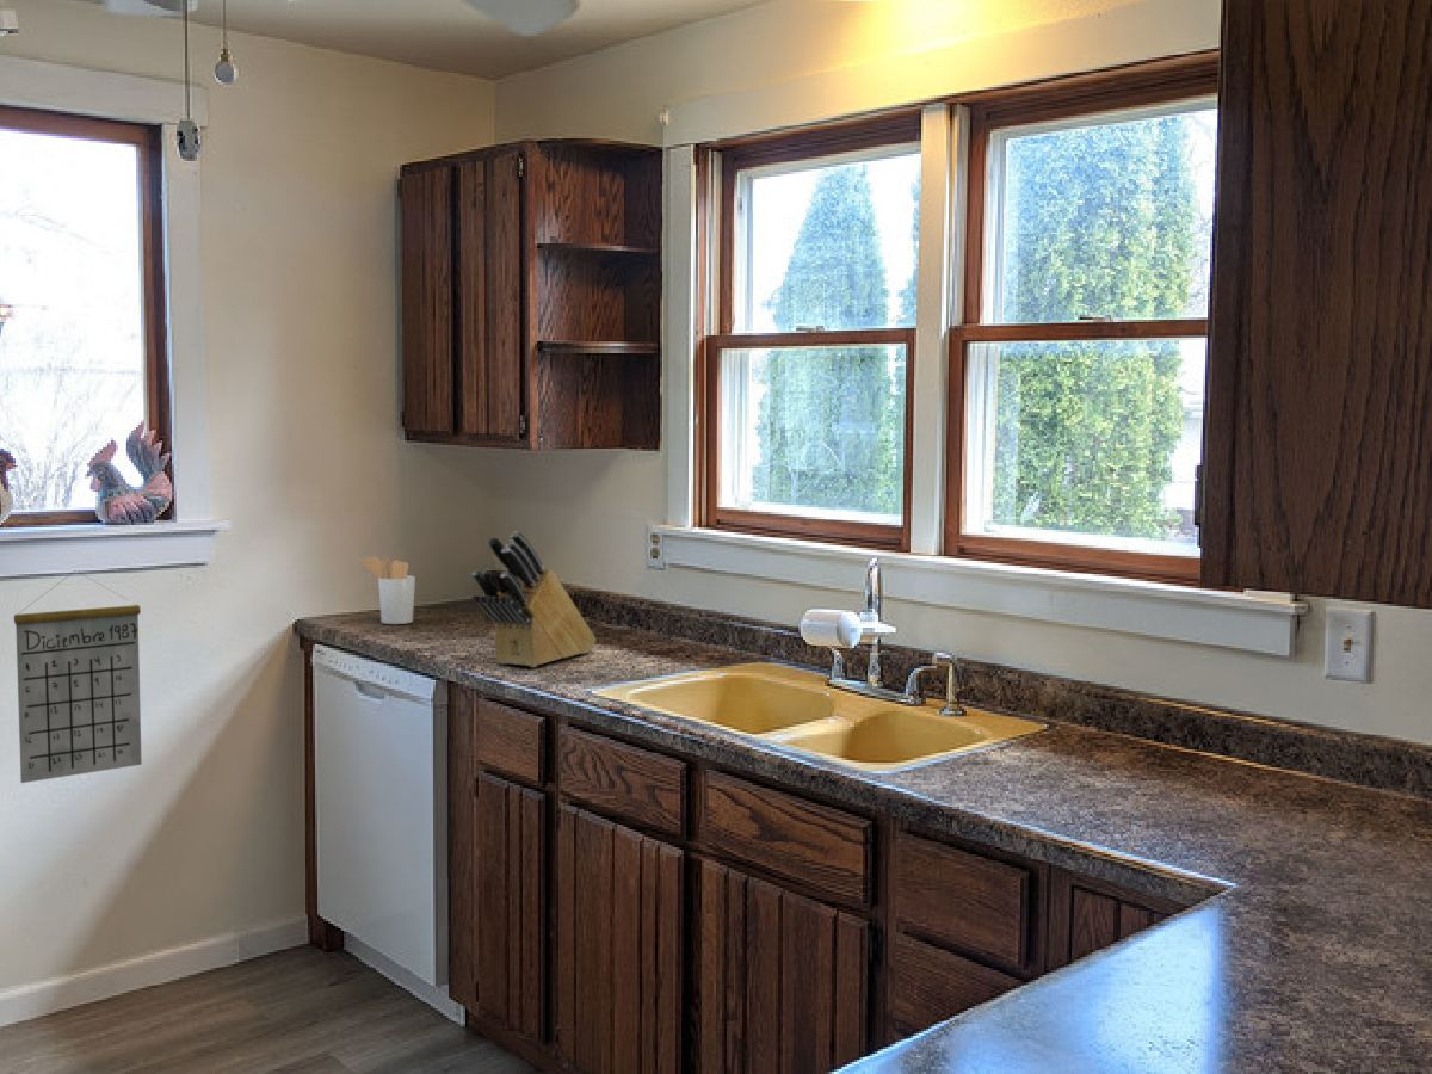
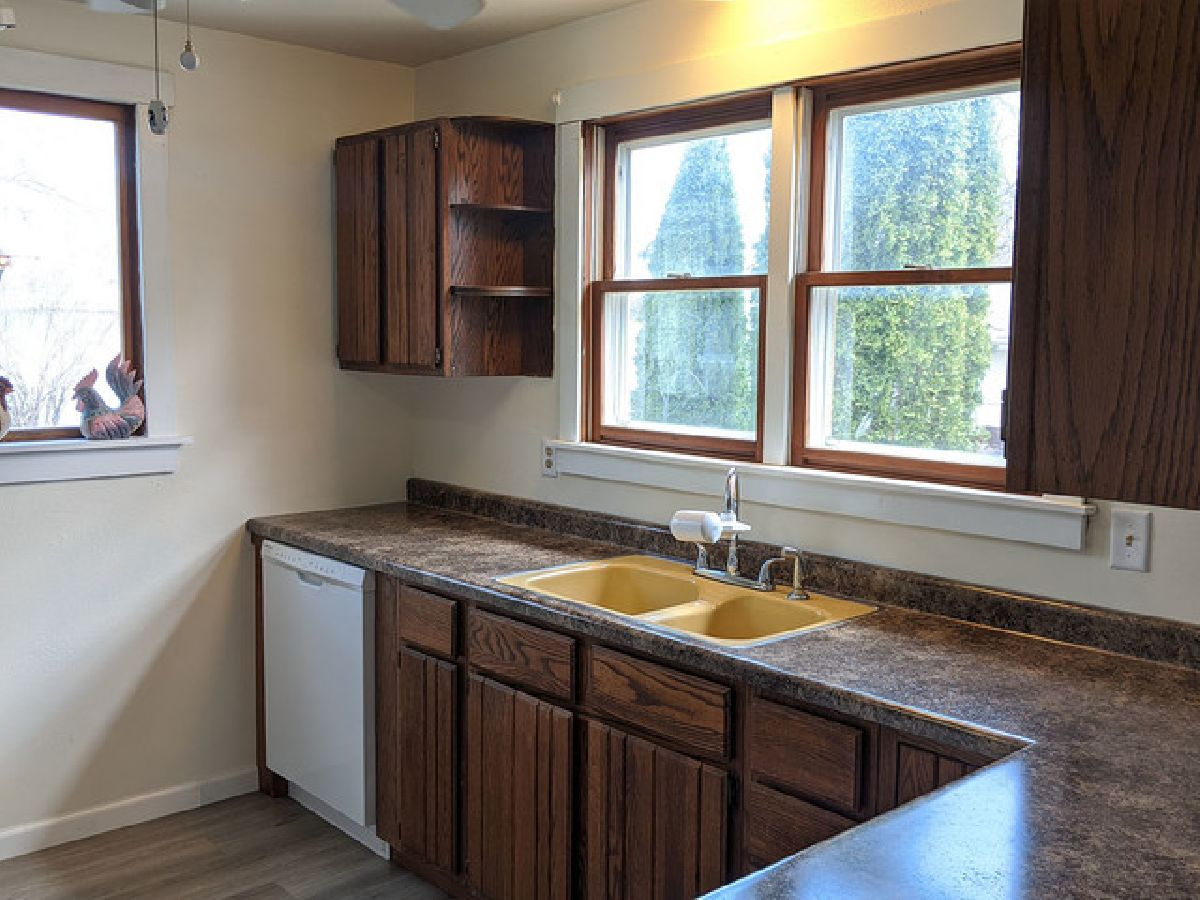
- calendar [13,570,143,784]
- utensil holder [358,555,416,625]
- knife block [470,530,598,668]
